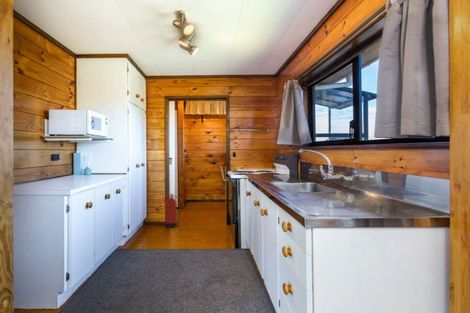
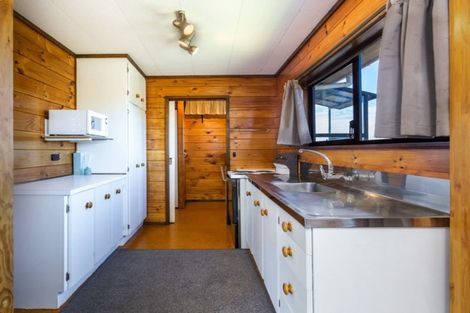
- fire extinguisher [164,191,182,229]
